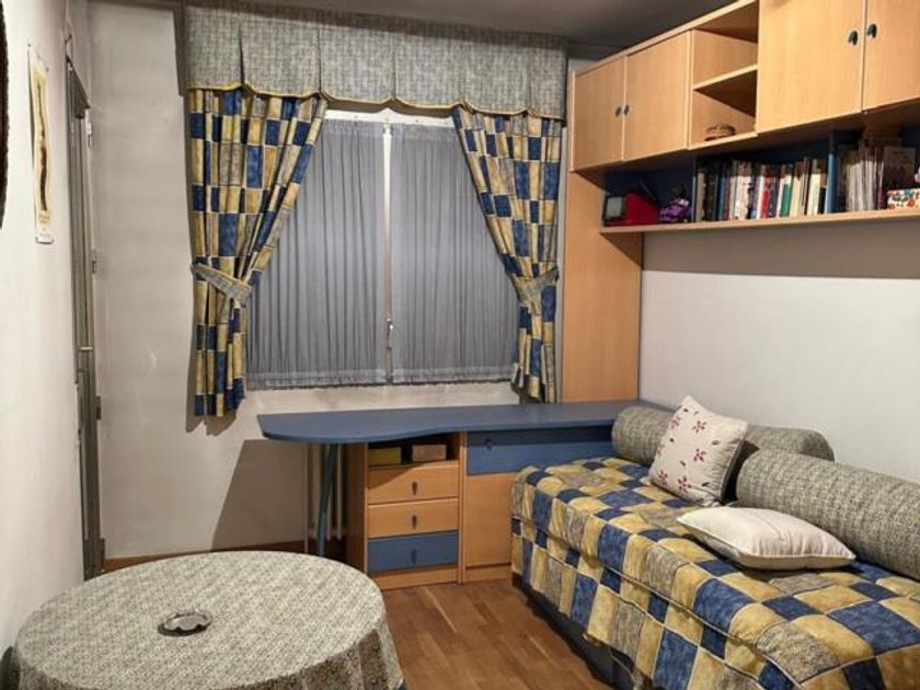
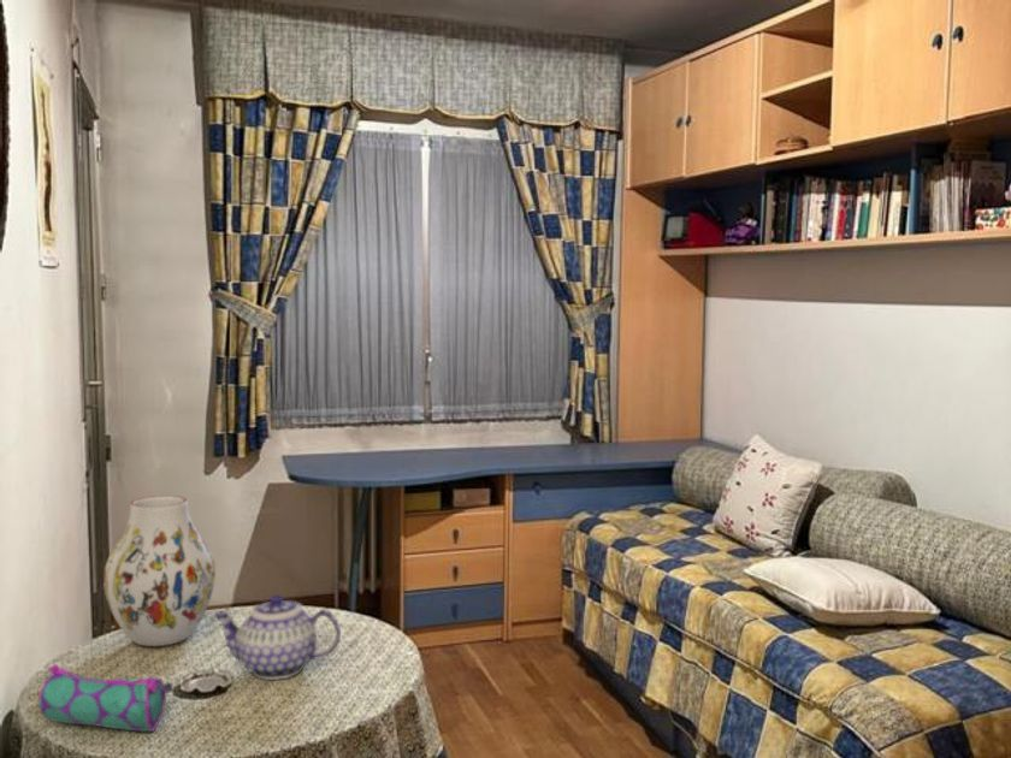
+ pencil case [37,663,175,733]
+ teapot [212,593,342,681]
+ vase [102,495,217,647]
